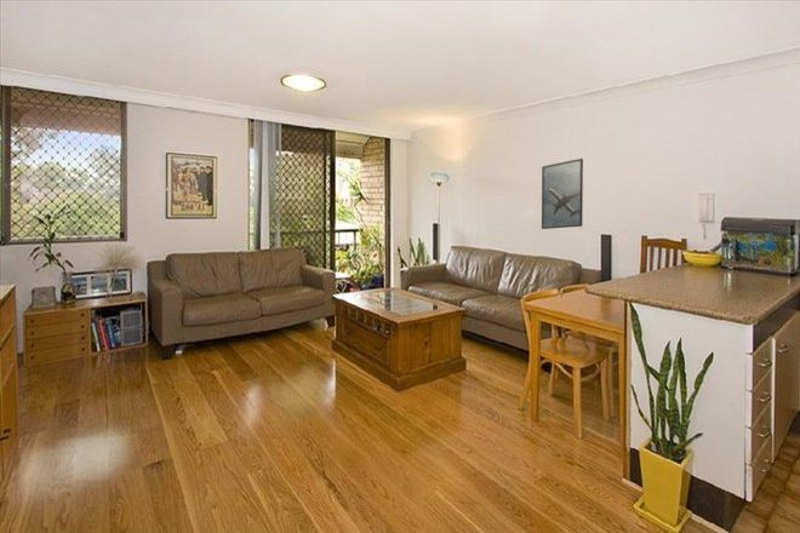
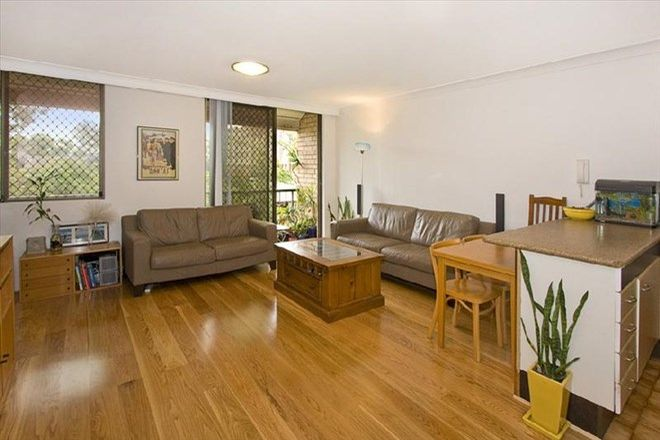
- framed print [541,157,584,230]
